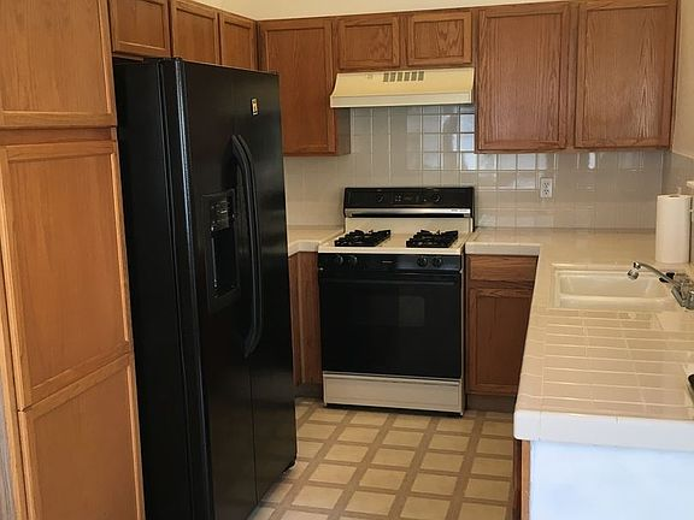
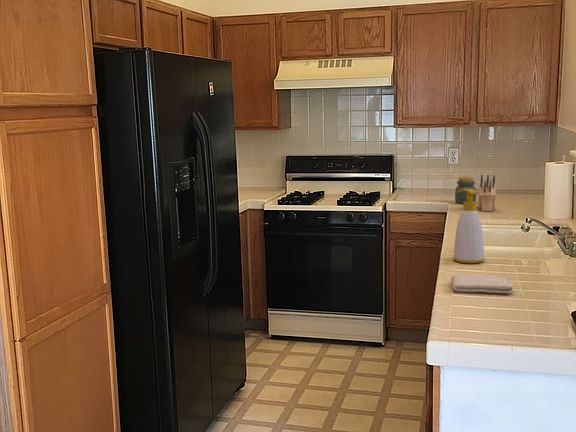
+ jar [454,176,477,205]
+ soap bottle [452,189,486,264]
+ knife block [477,174,497,212]
+ washcloth [450,274,515,295]
